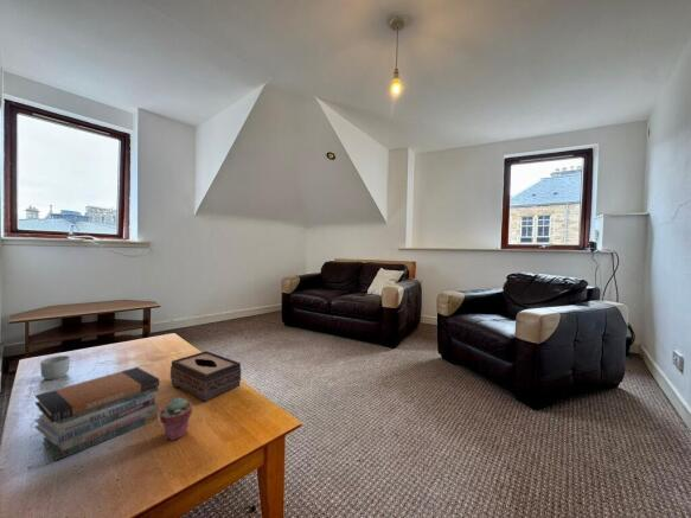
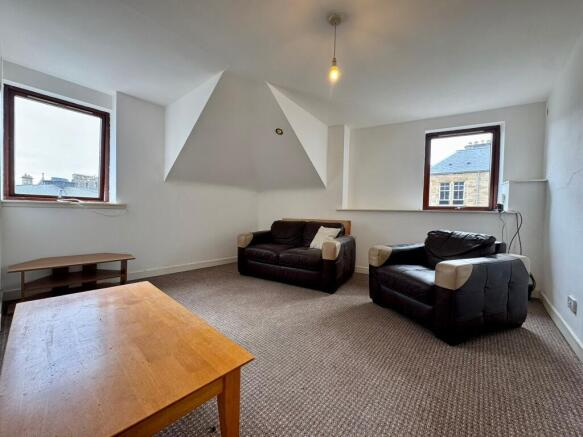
- potted succulent [158,396,193,442]
- tissue box [169,350,242,402]
- mug [39,354,71,380]
- book stack [33,366,160,462]
